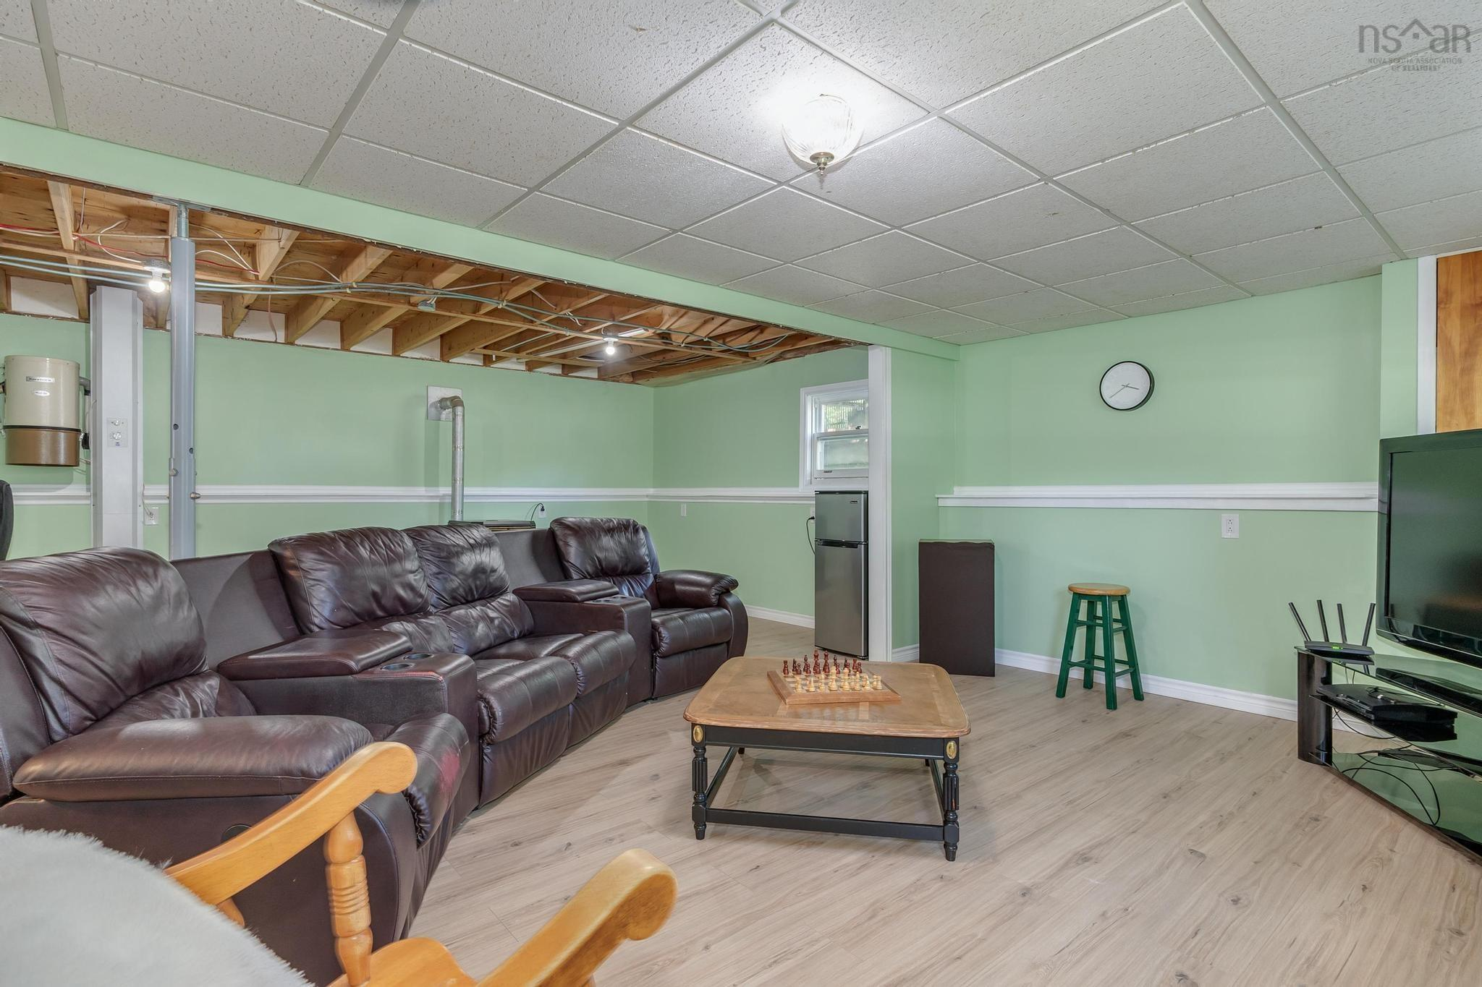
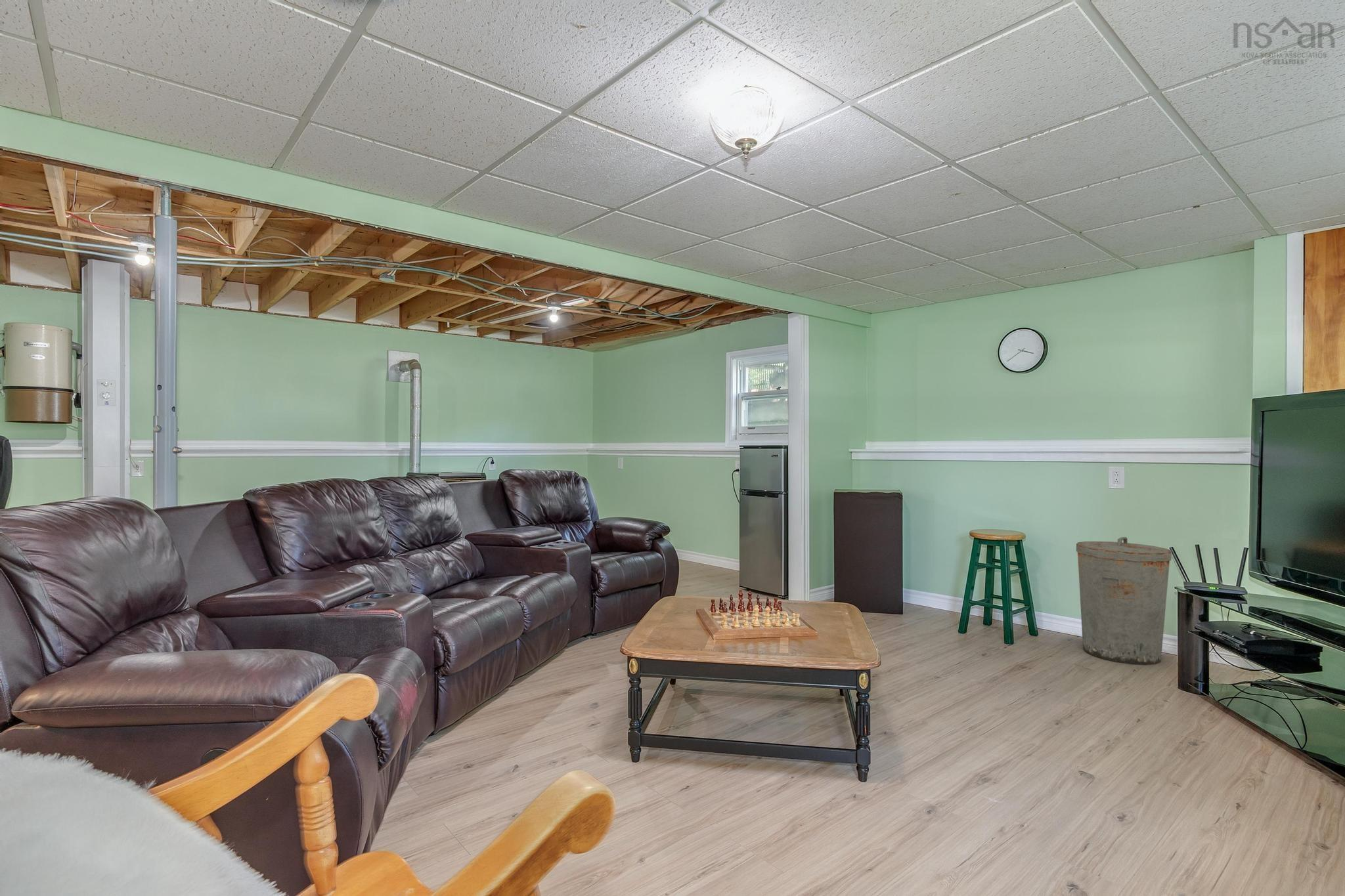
+ trash can [1076,536,1172,666]
